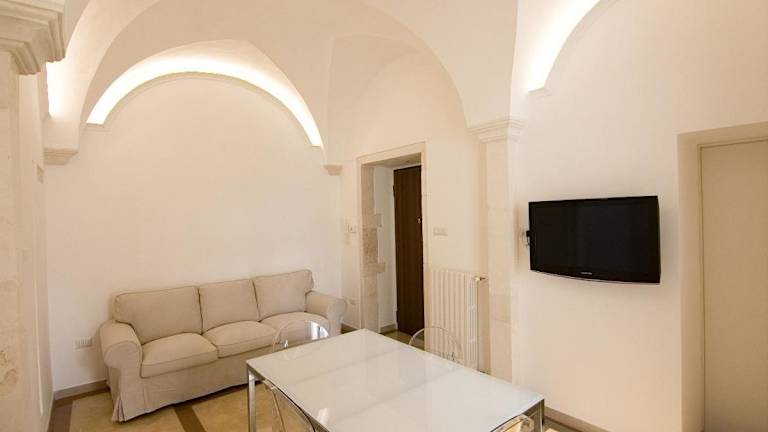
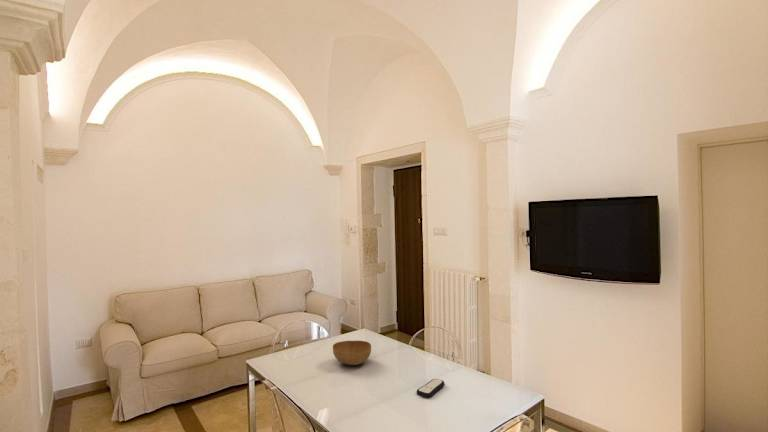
+ bowl [332,340,372,366]
+ remote control [416,378,445,399]
